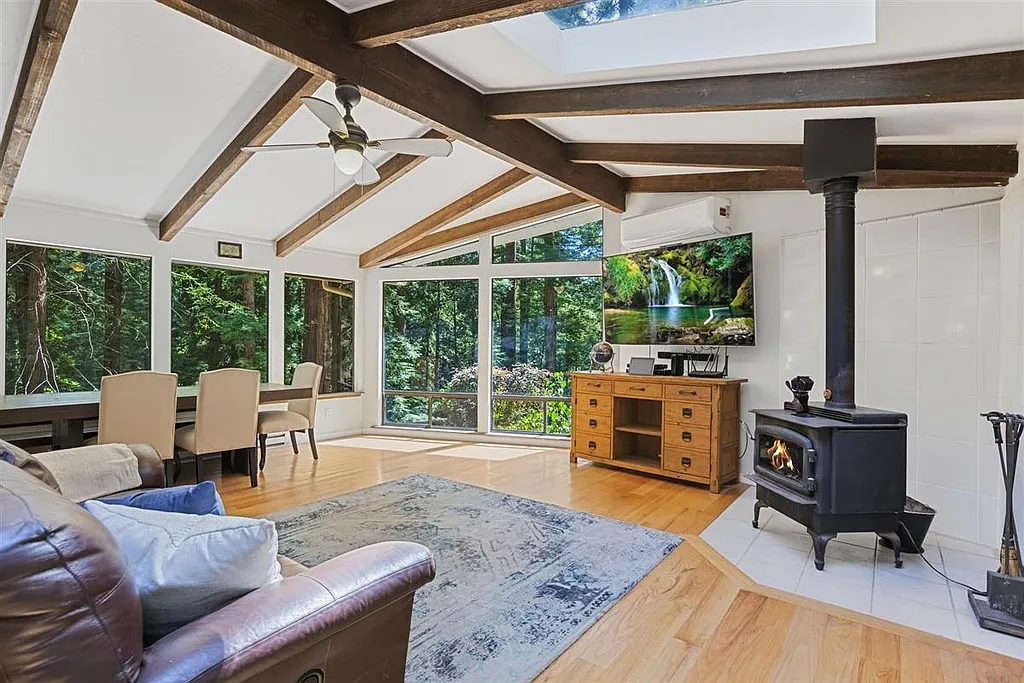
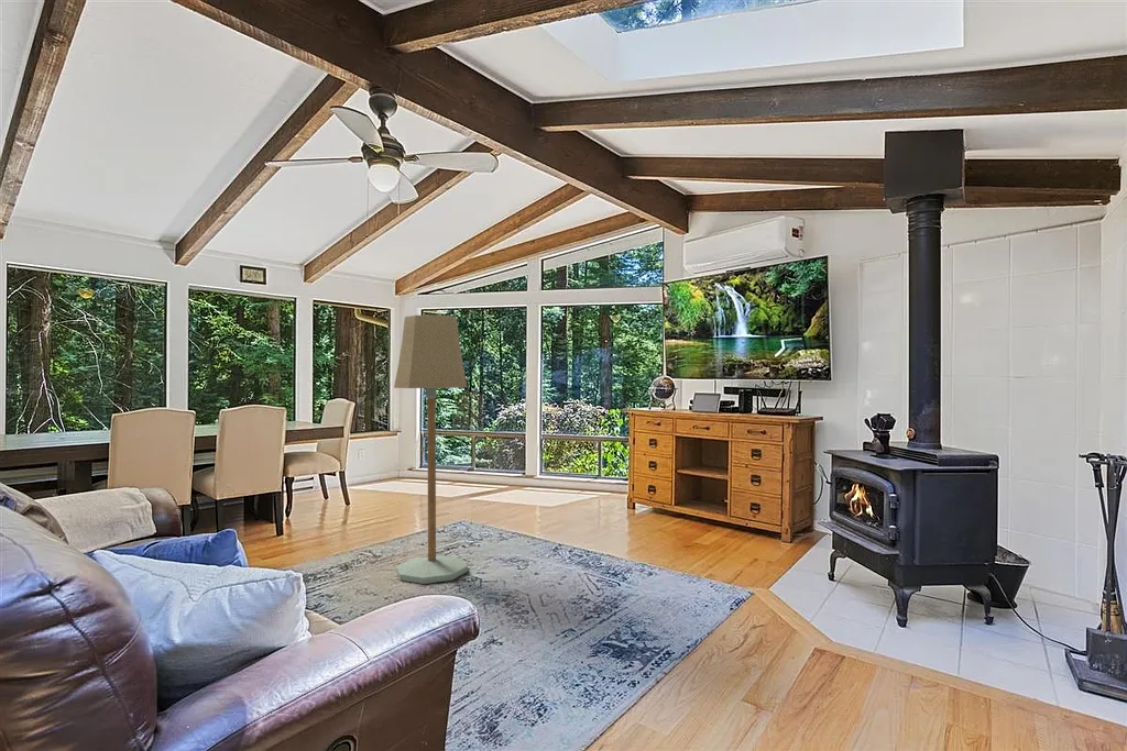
+ floor lamp [393,314,469,585]
